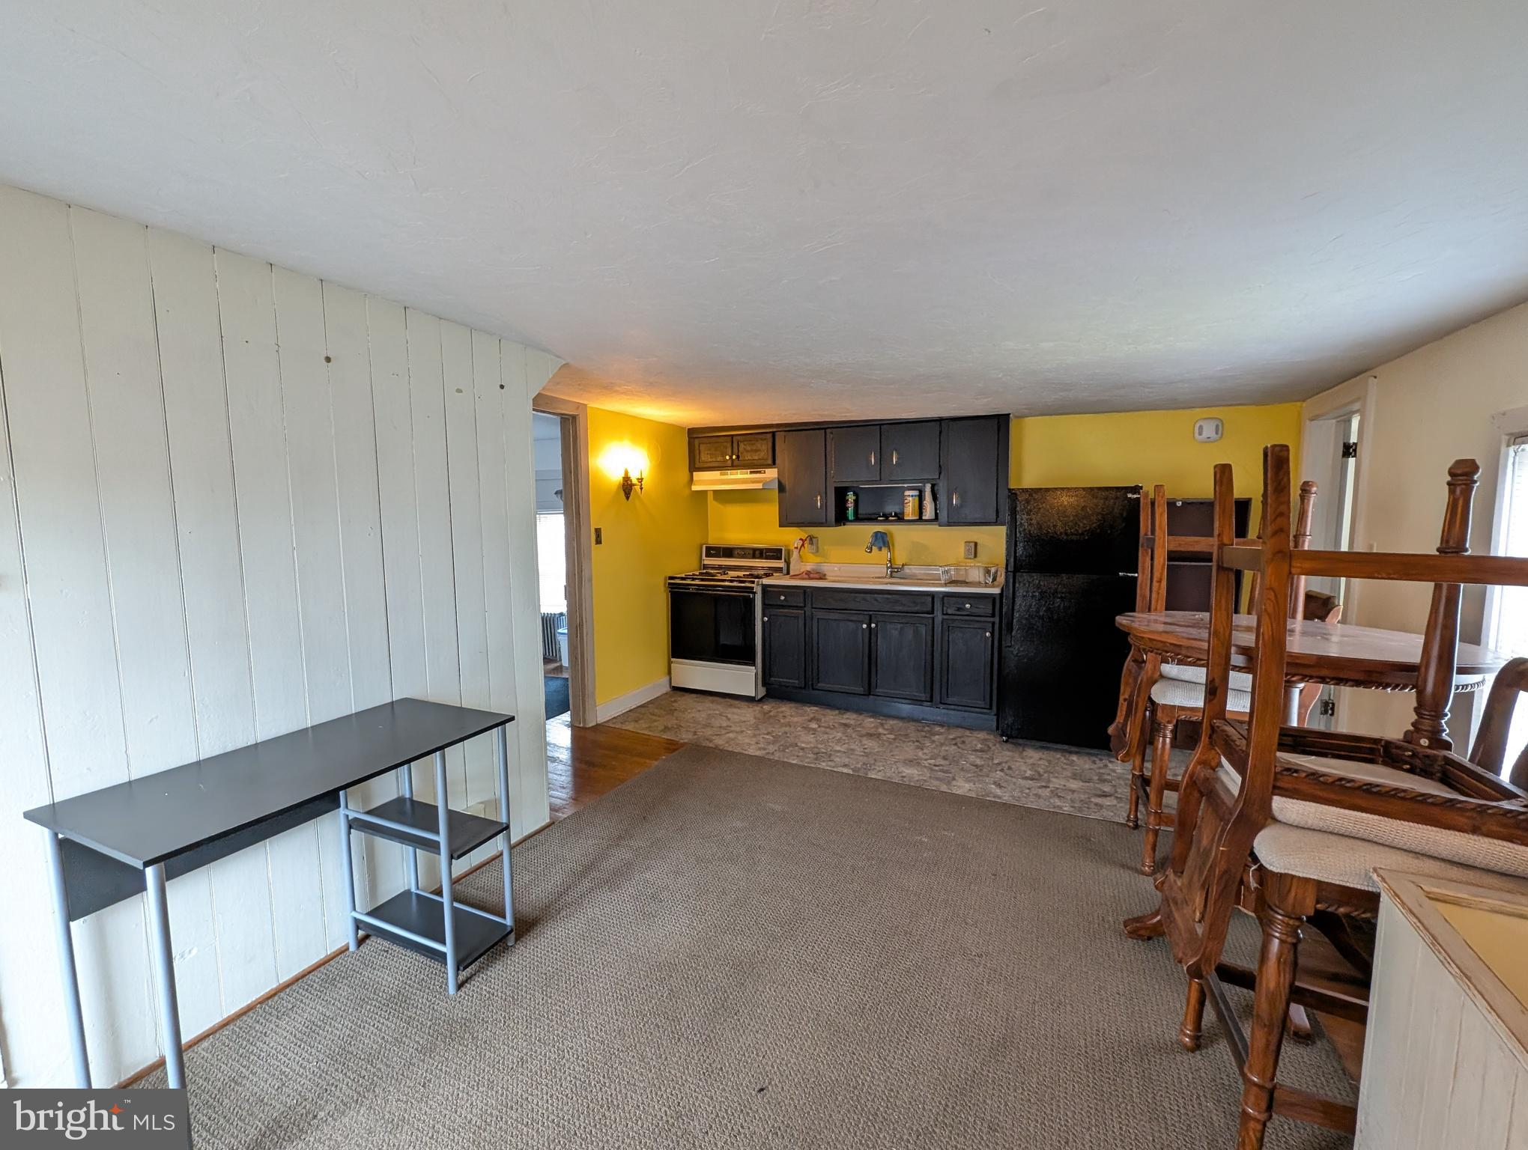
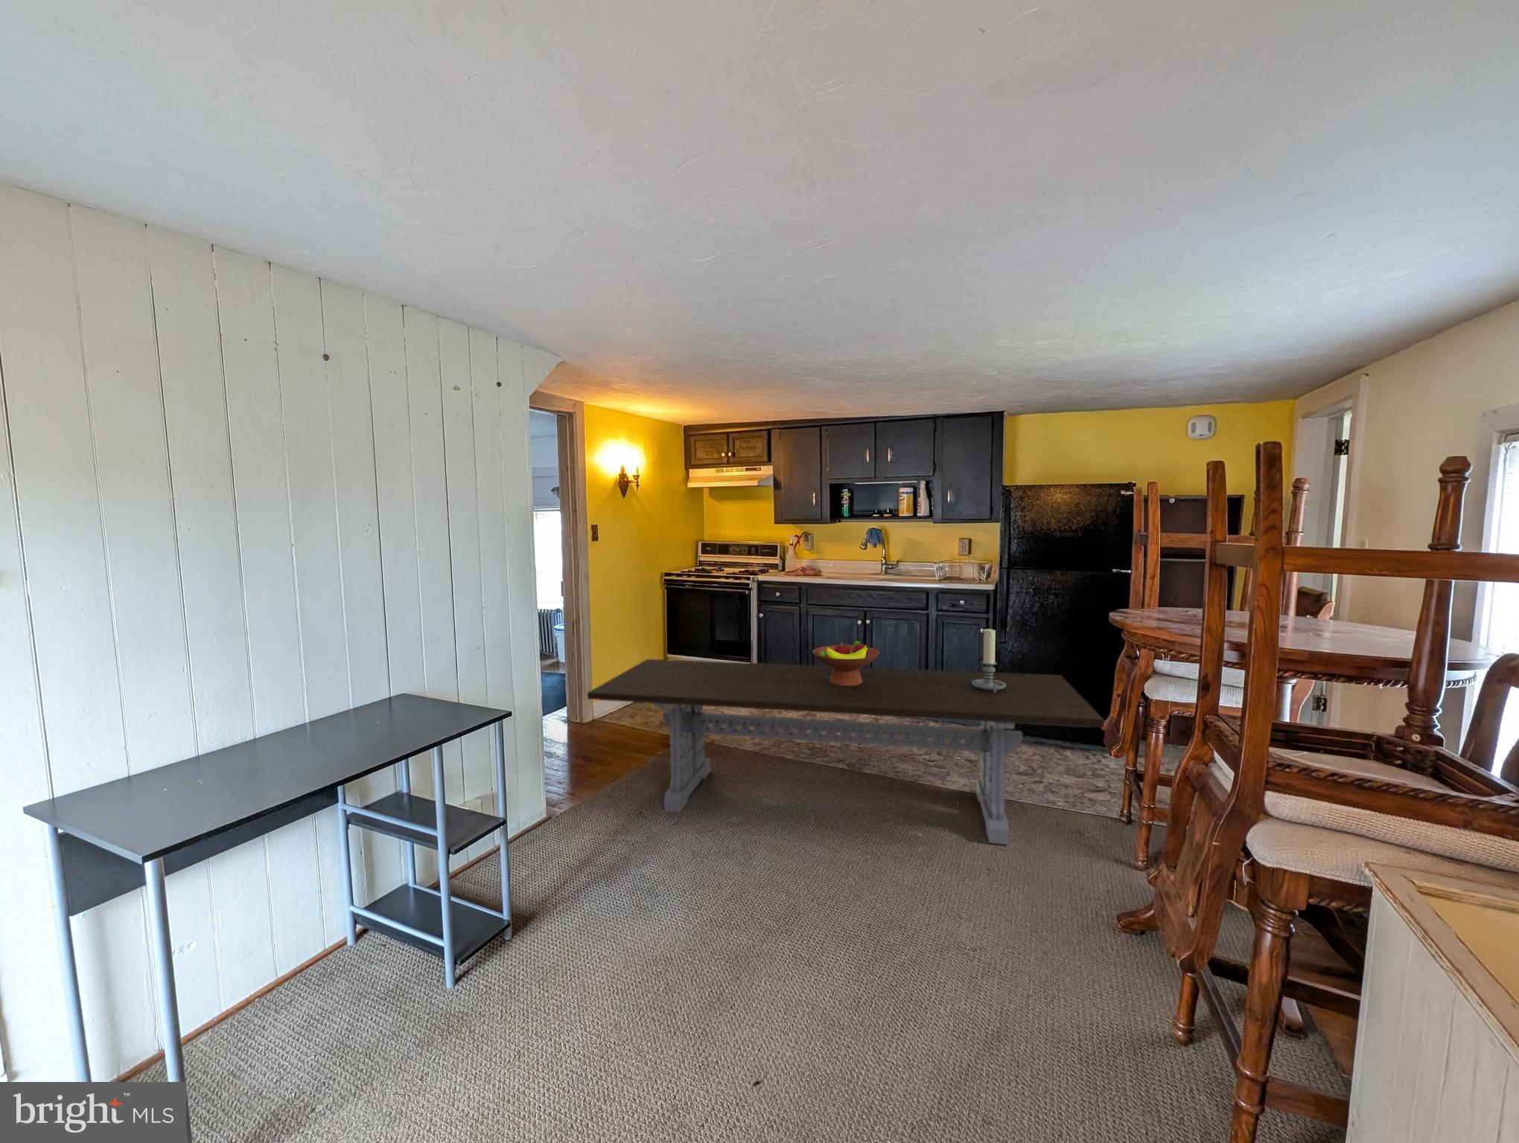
+ fruit bowl [812,640,880,687]
+ dining table [587,659,1105,845]
+ candle holder [971,628,1006,694]
